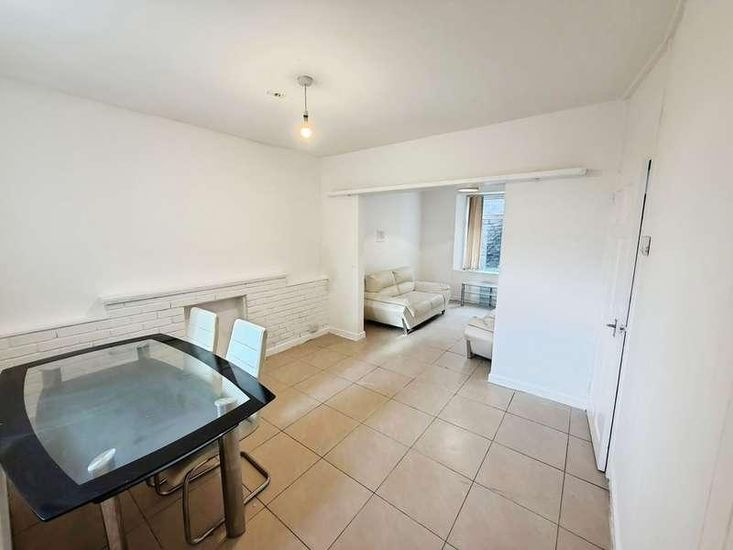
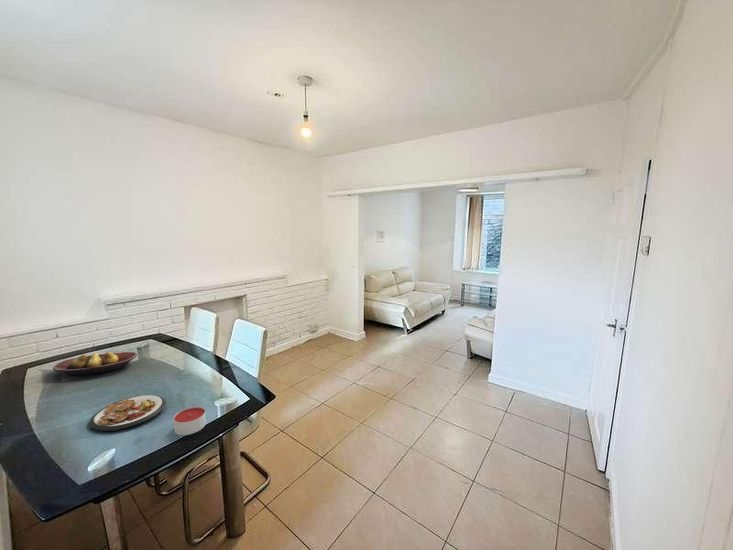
+ plate [88,394,167,432]
+ candle [173,406,207,436]
+ fruit bowl [52,351,138,376]
